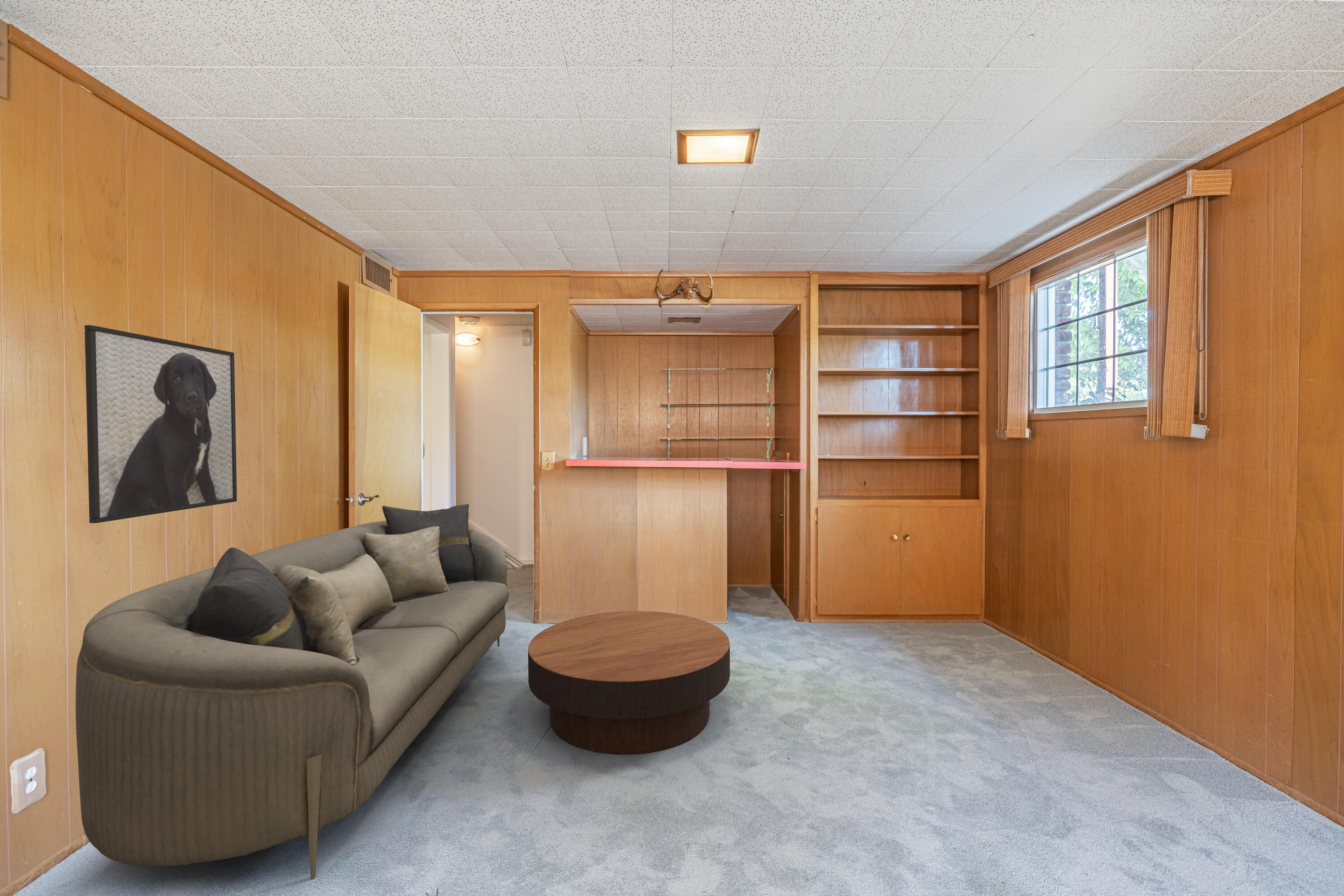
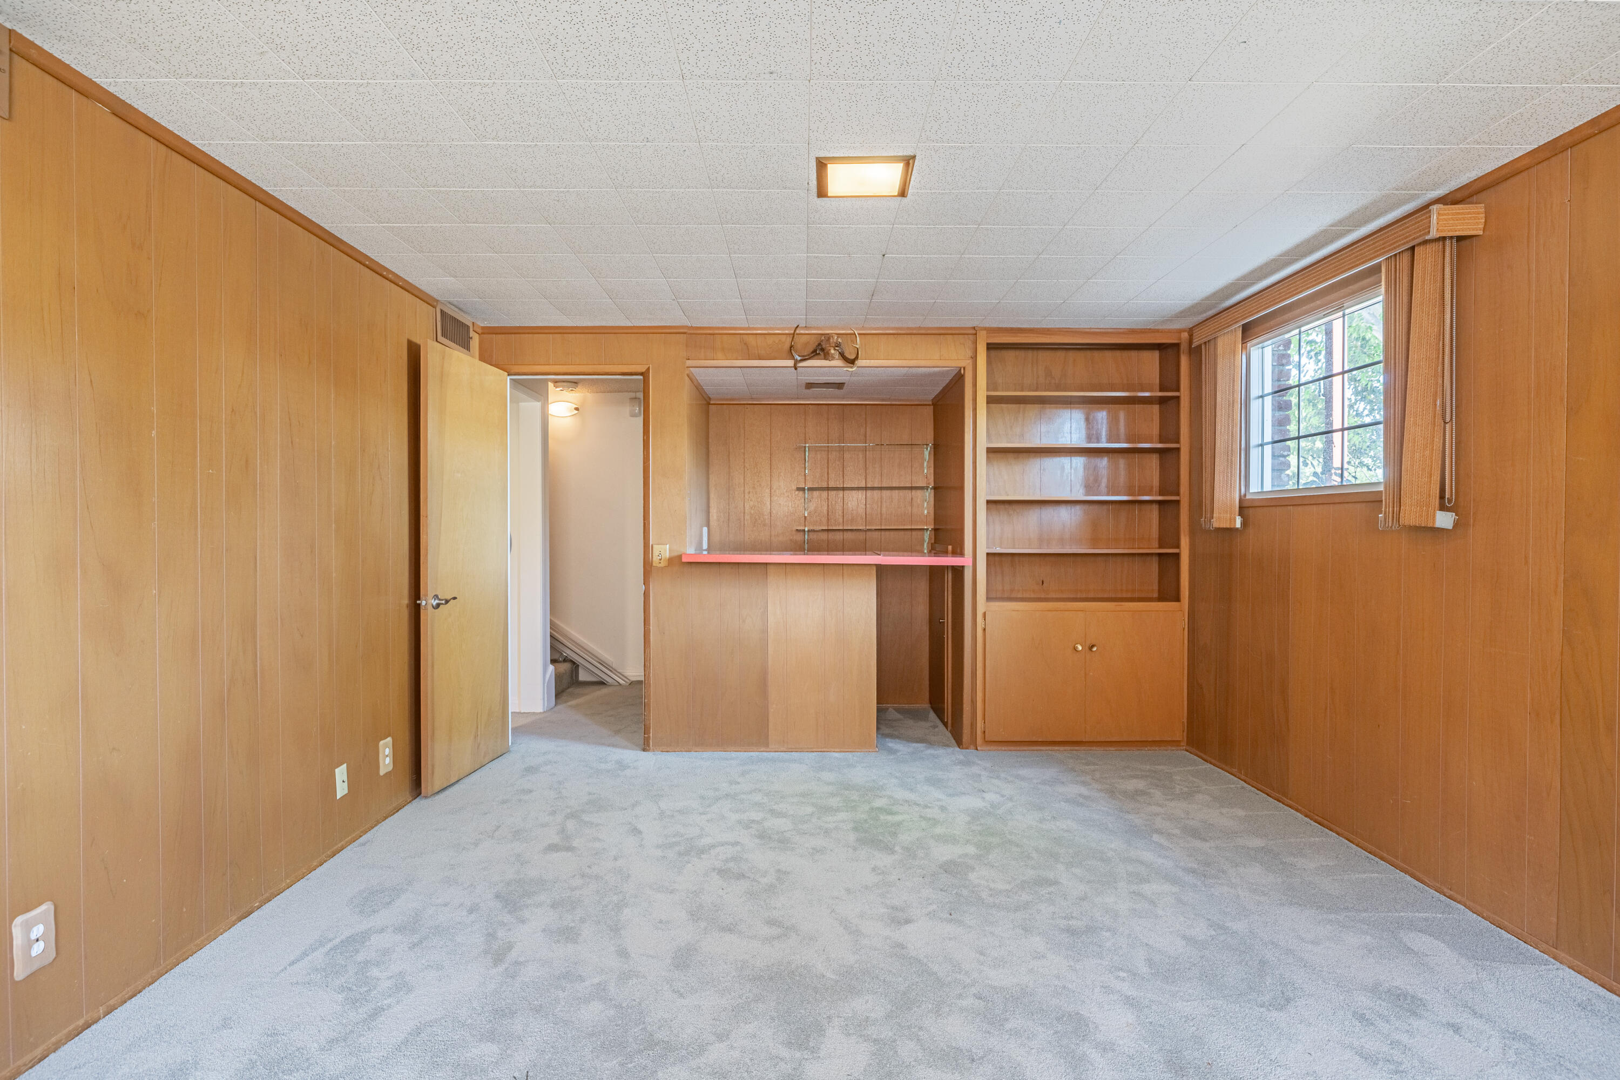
- sofa [75,504,509,880]
- coffee table [528,611,730,755]
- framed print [84,325,237,524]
